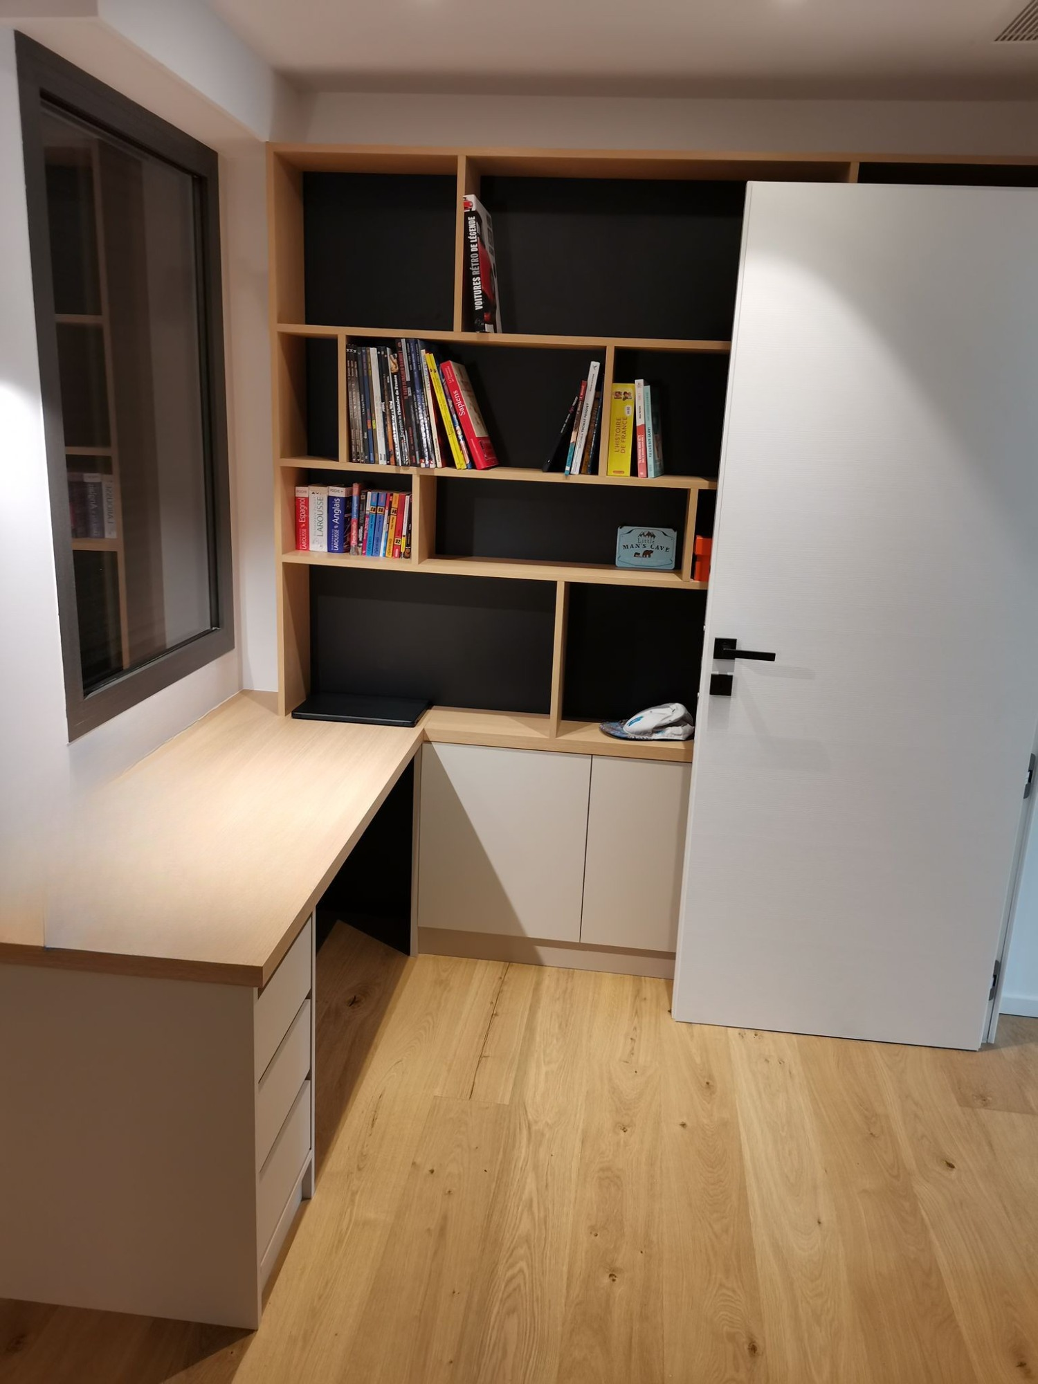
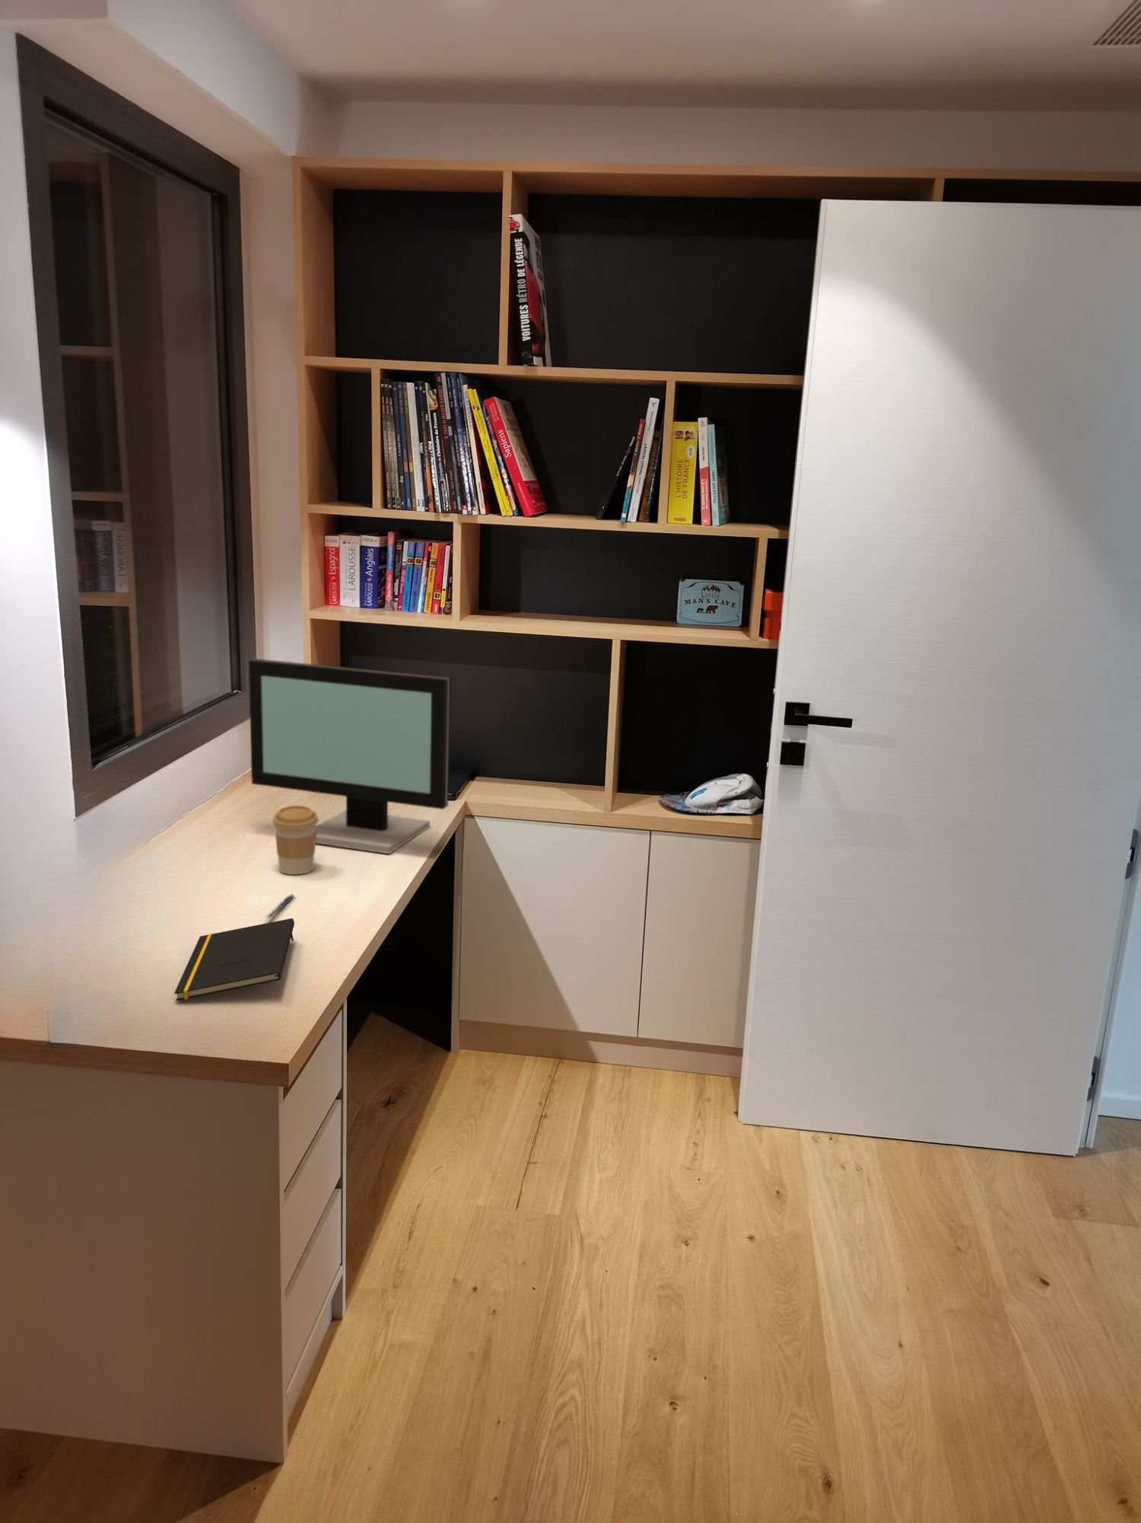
+ coffee cup [272,805,320,875]
+ computer monitor [248,658,452,854]
+ pen [264,893,297,919]
+ notepad [174,917,295,1001]
